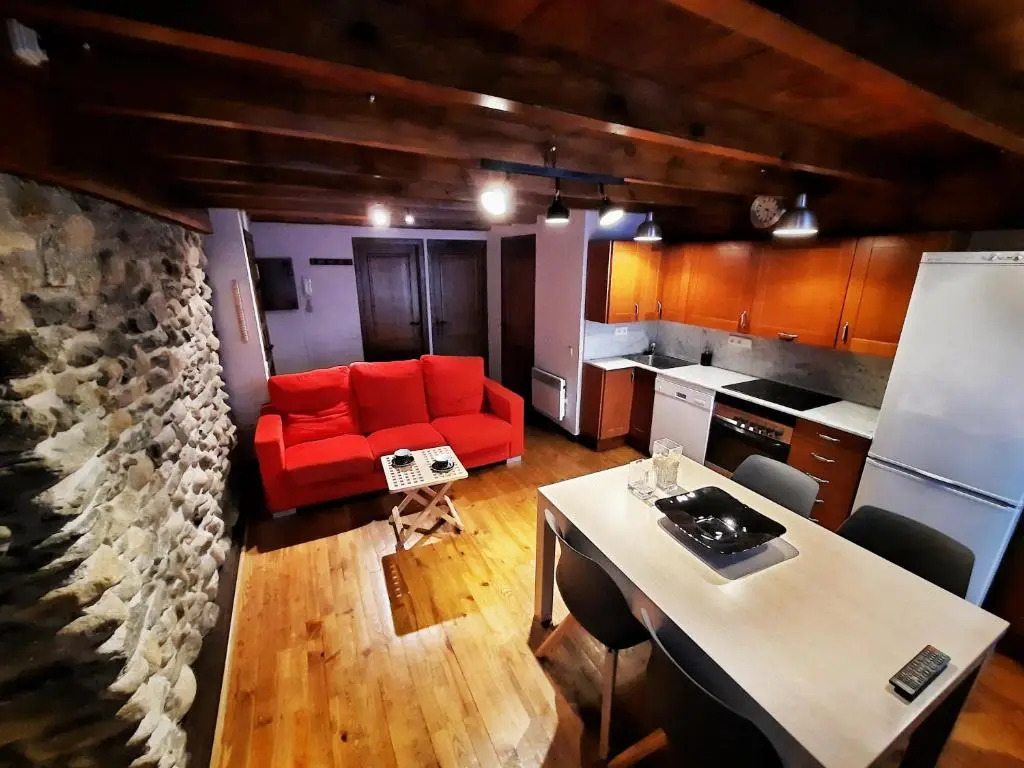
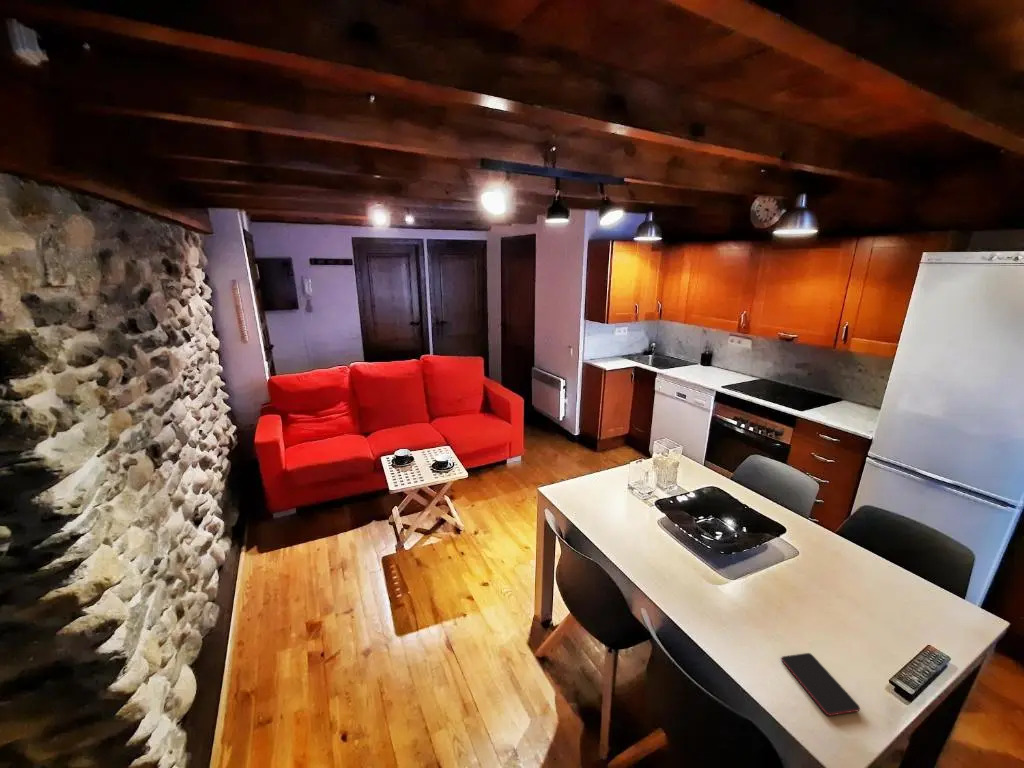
+ smartphone [781,652,861,717]
